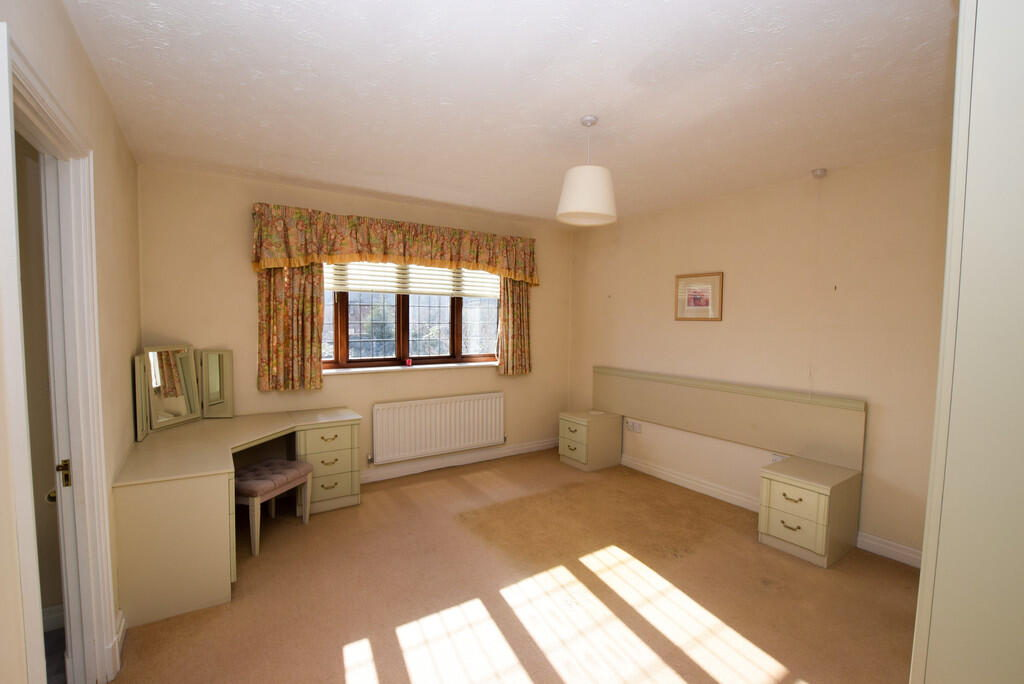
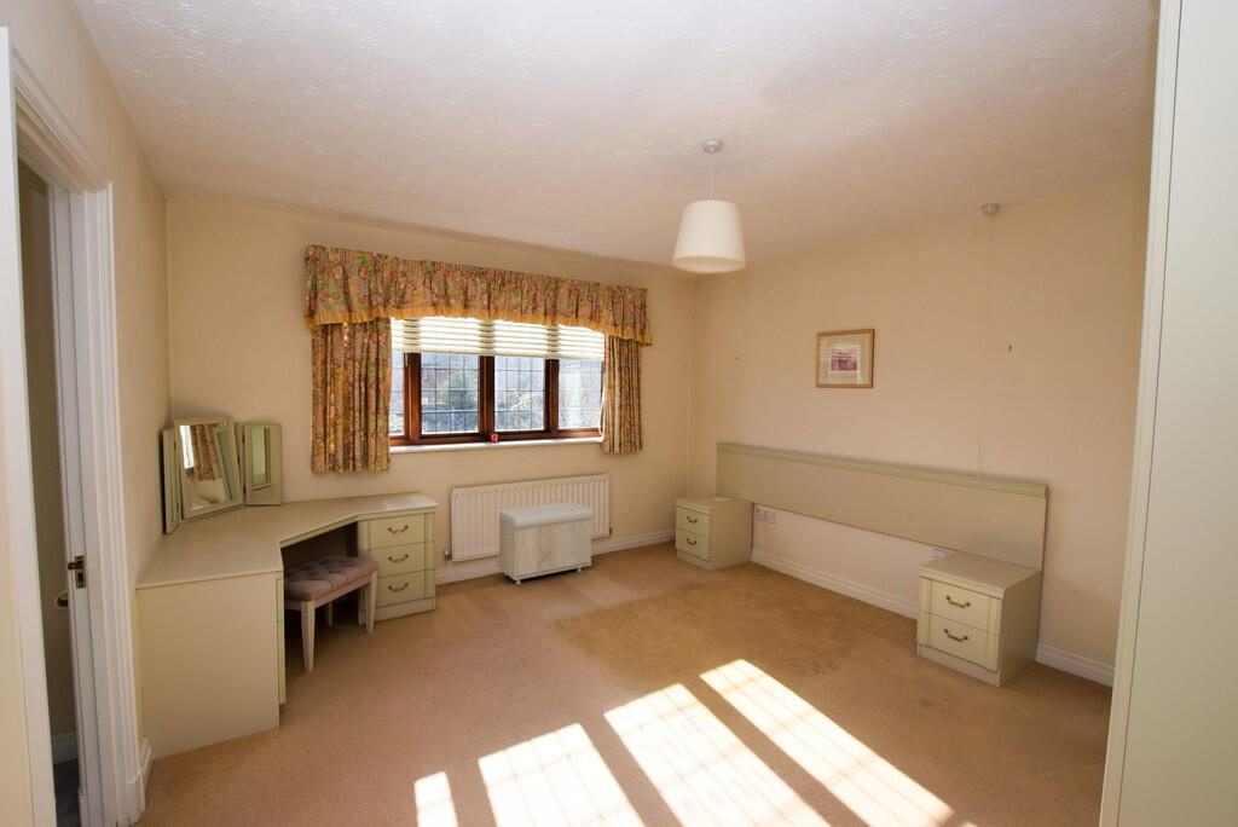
+ storage bench [496,501,594,585]
